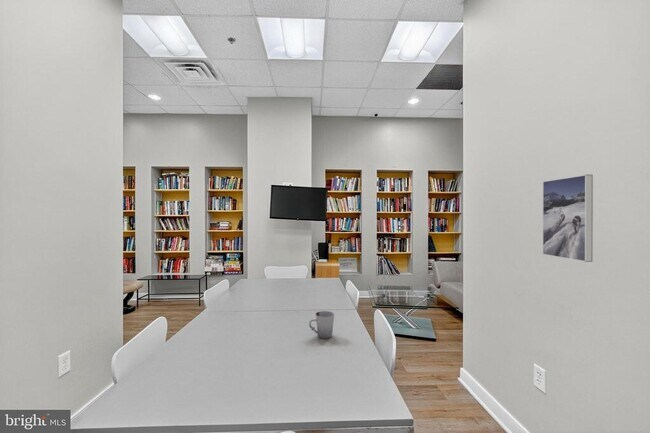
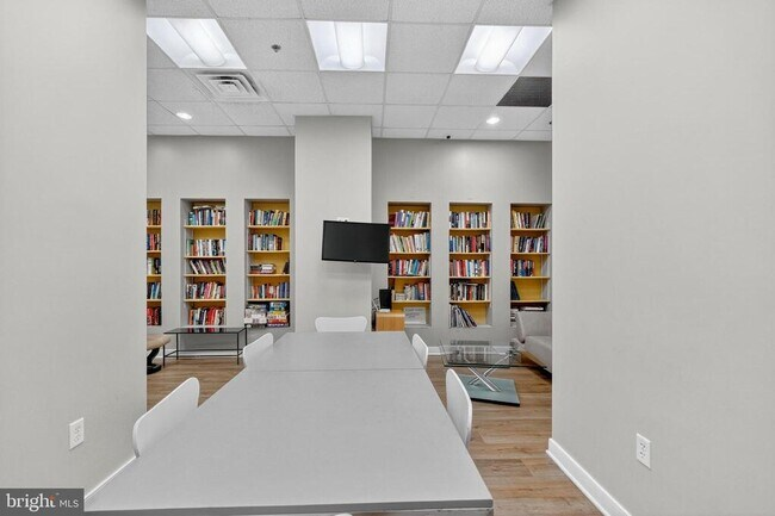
- cup [308,310,335,339]
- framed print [542,173,594,263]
